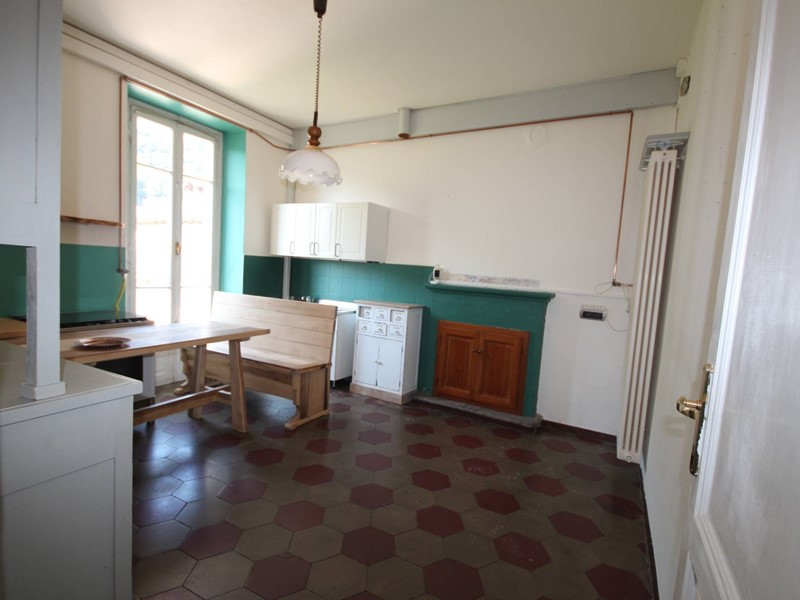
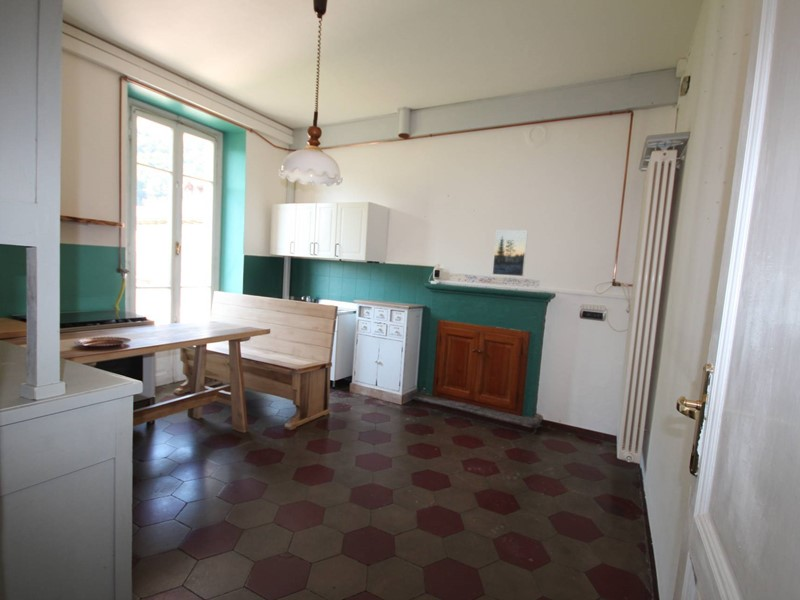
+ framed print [491,229,529,277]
